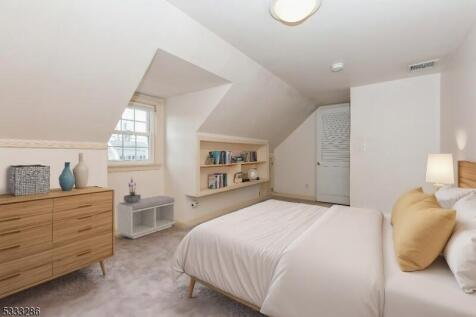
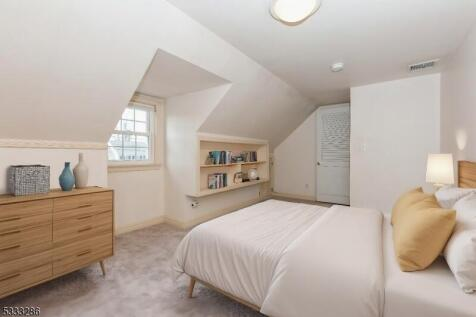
- bench [115,195,176,240]
- potted plant [123,175,142,203]
